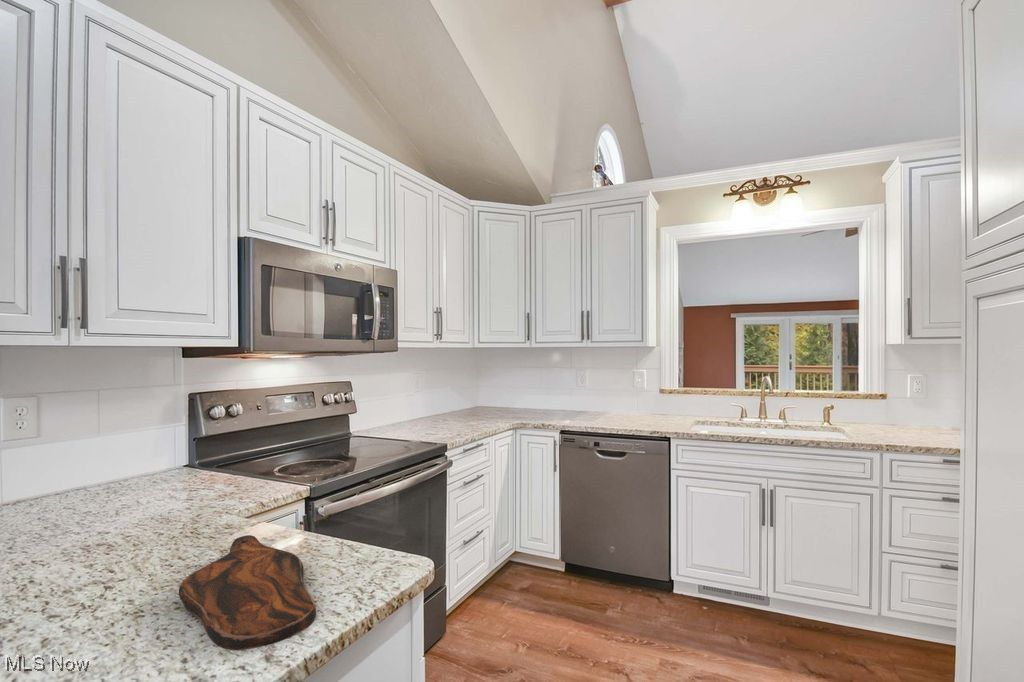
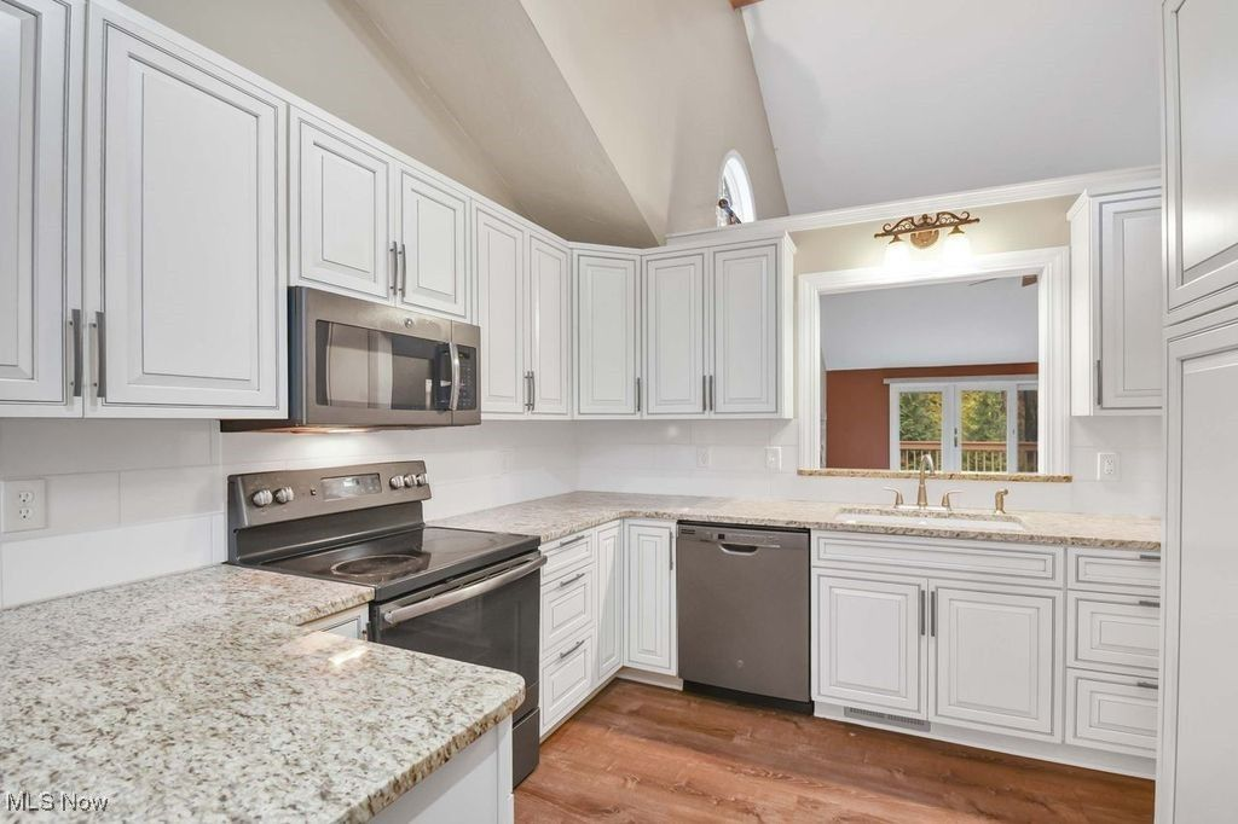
- cutting board [178,534,317,651]
